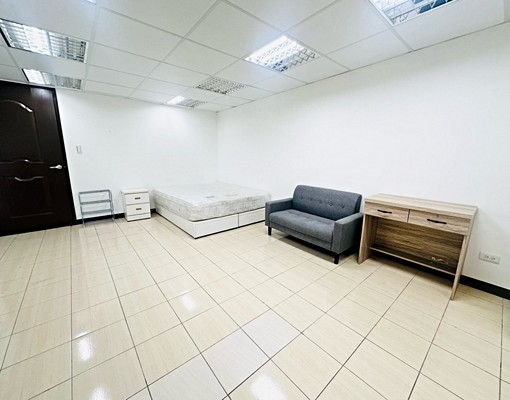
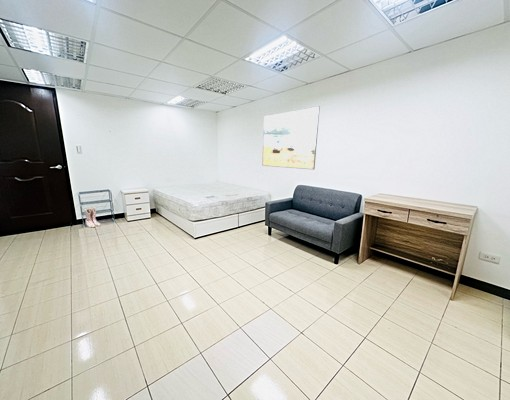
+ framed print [261,105,321,170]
+ boots [83,207,102,228]
